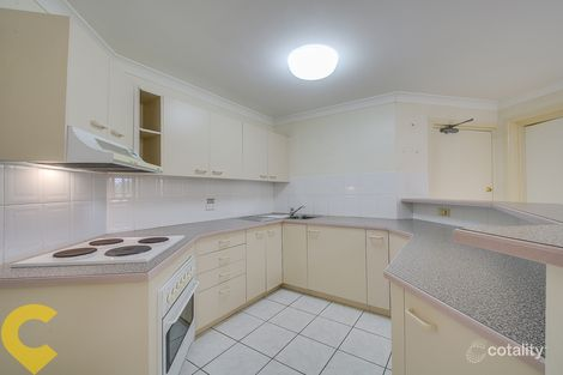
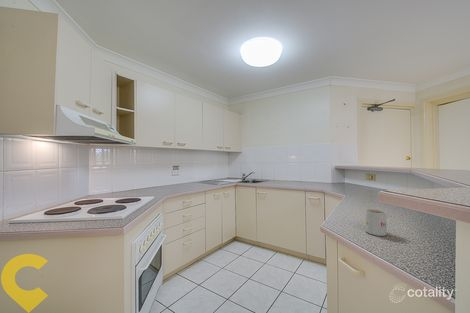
+ mug [365,208,387,237]
